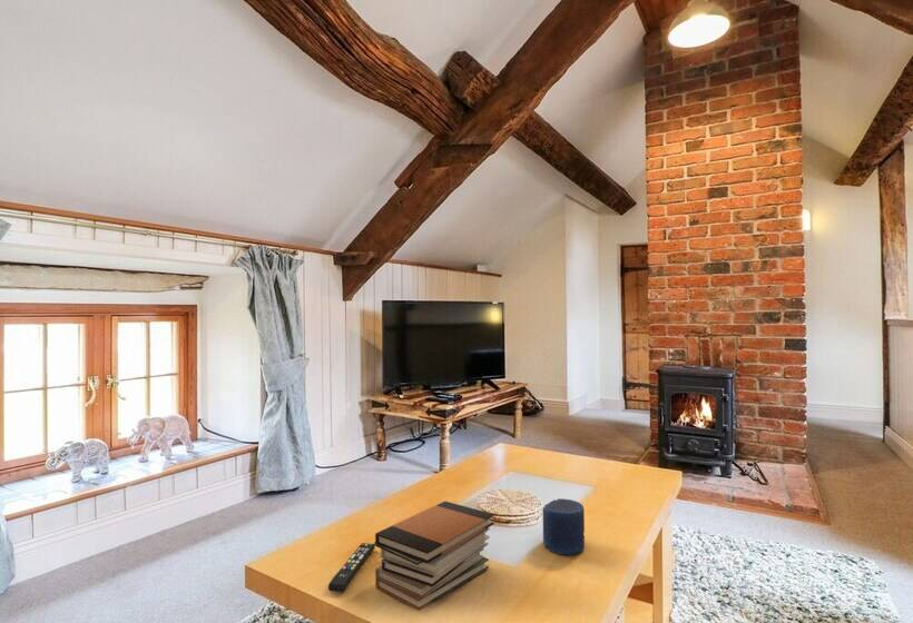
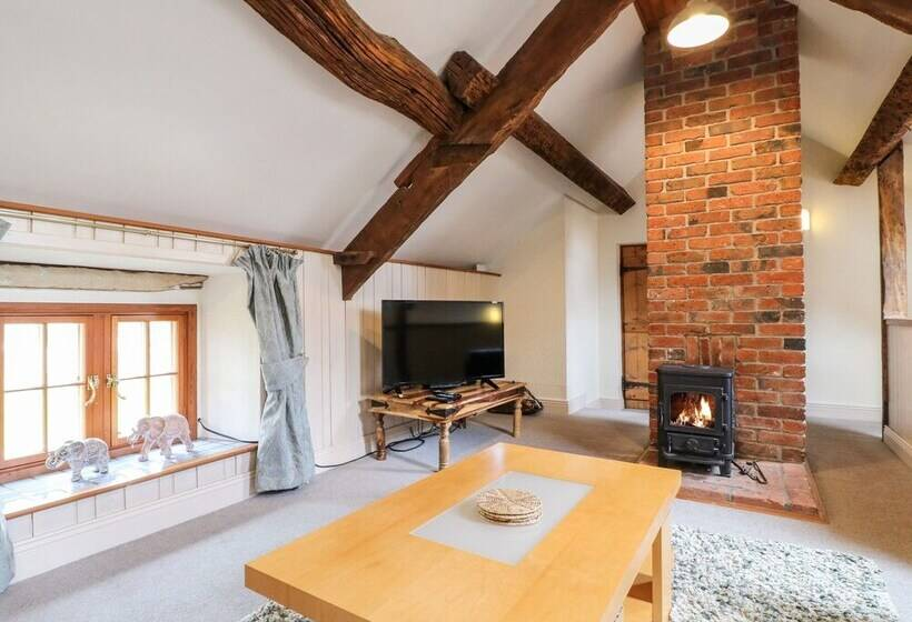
- candle [541,497,586,556]
- remote control [327,542,376,593]
- book stack [373,501,495,612]
